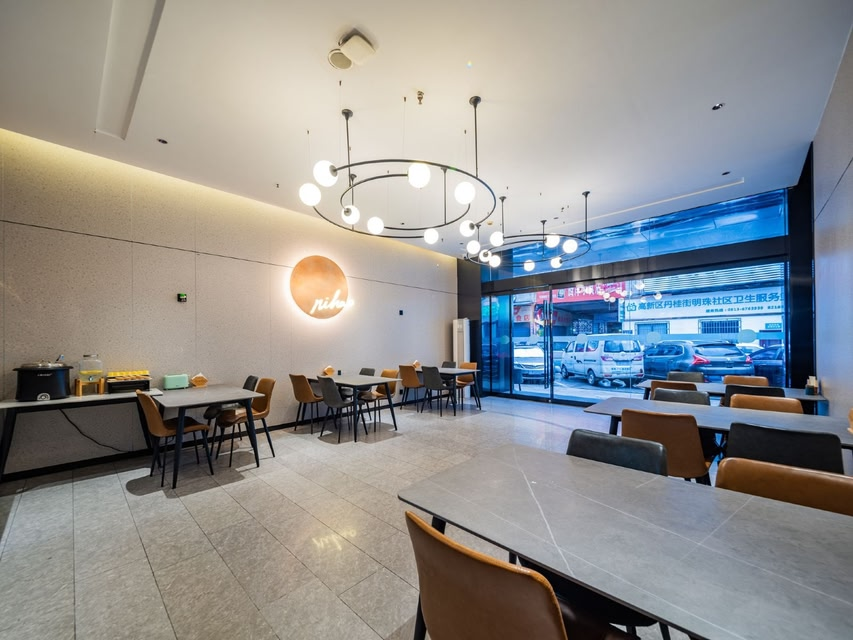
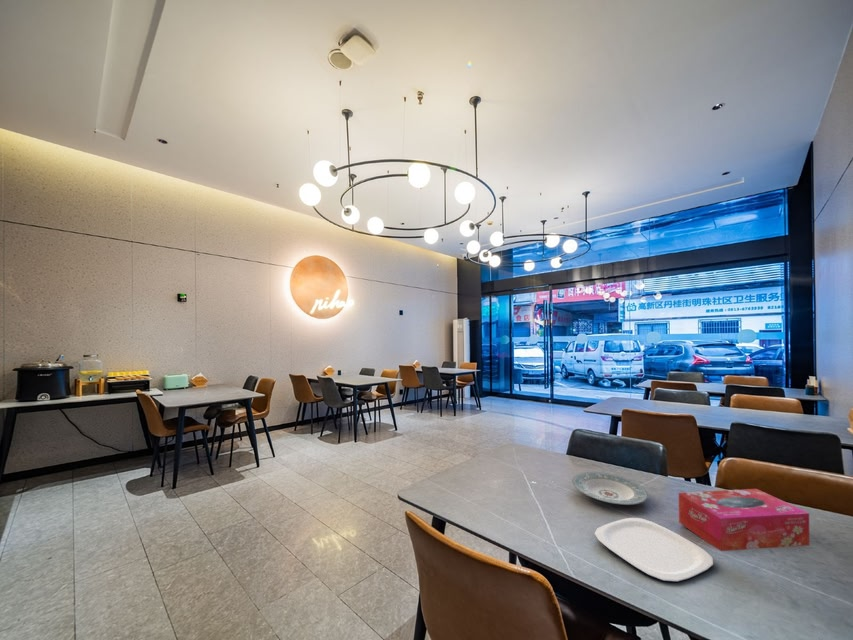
+ tissue box [678,488,811,552]
+ plate [594,517,714,583]
+ plate [571,471,649,506]
